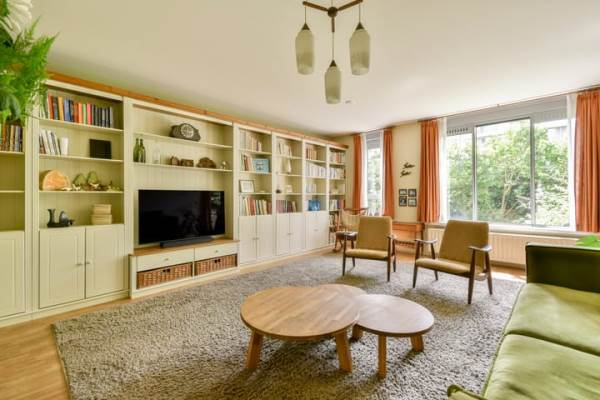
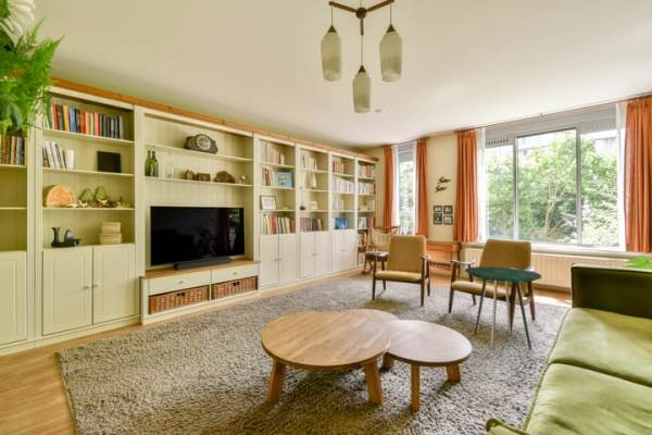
+ side table [464,265,542,350]
